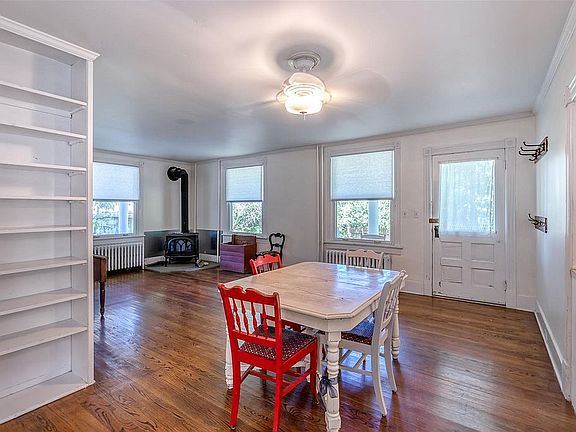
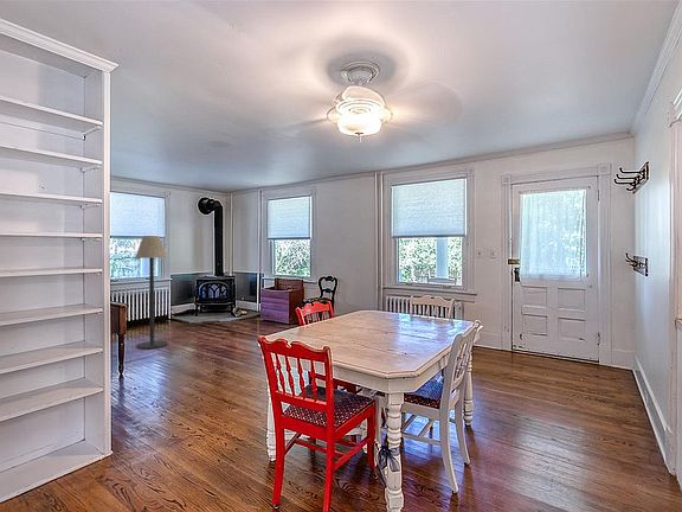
+ floor lamp [134,235,169,350]
